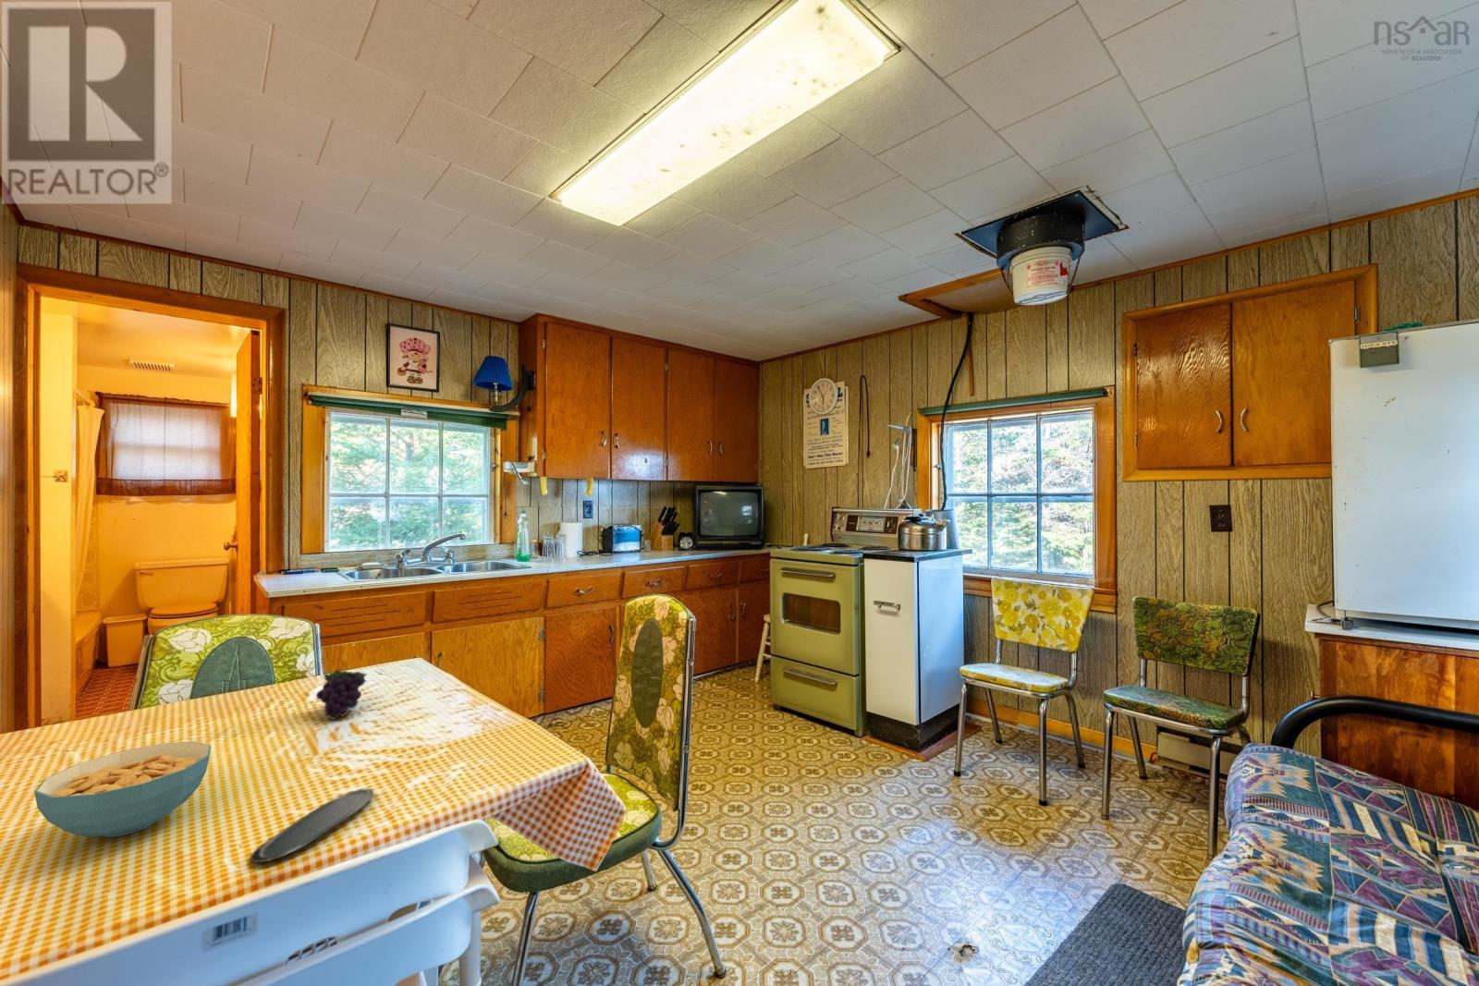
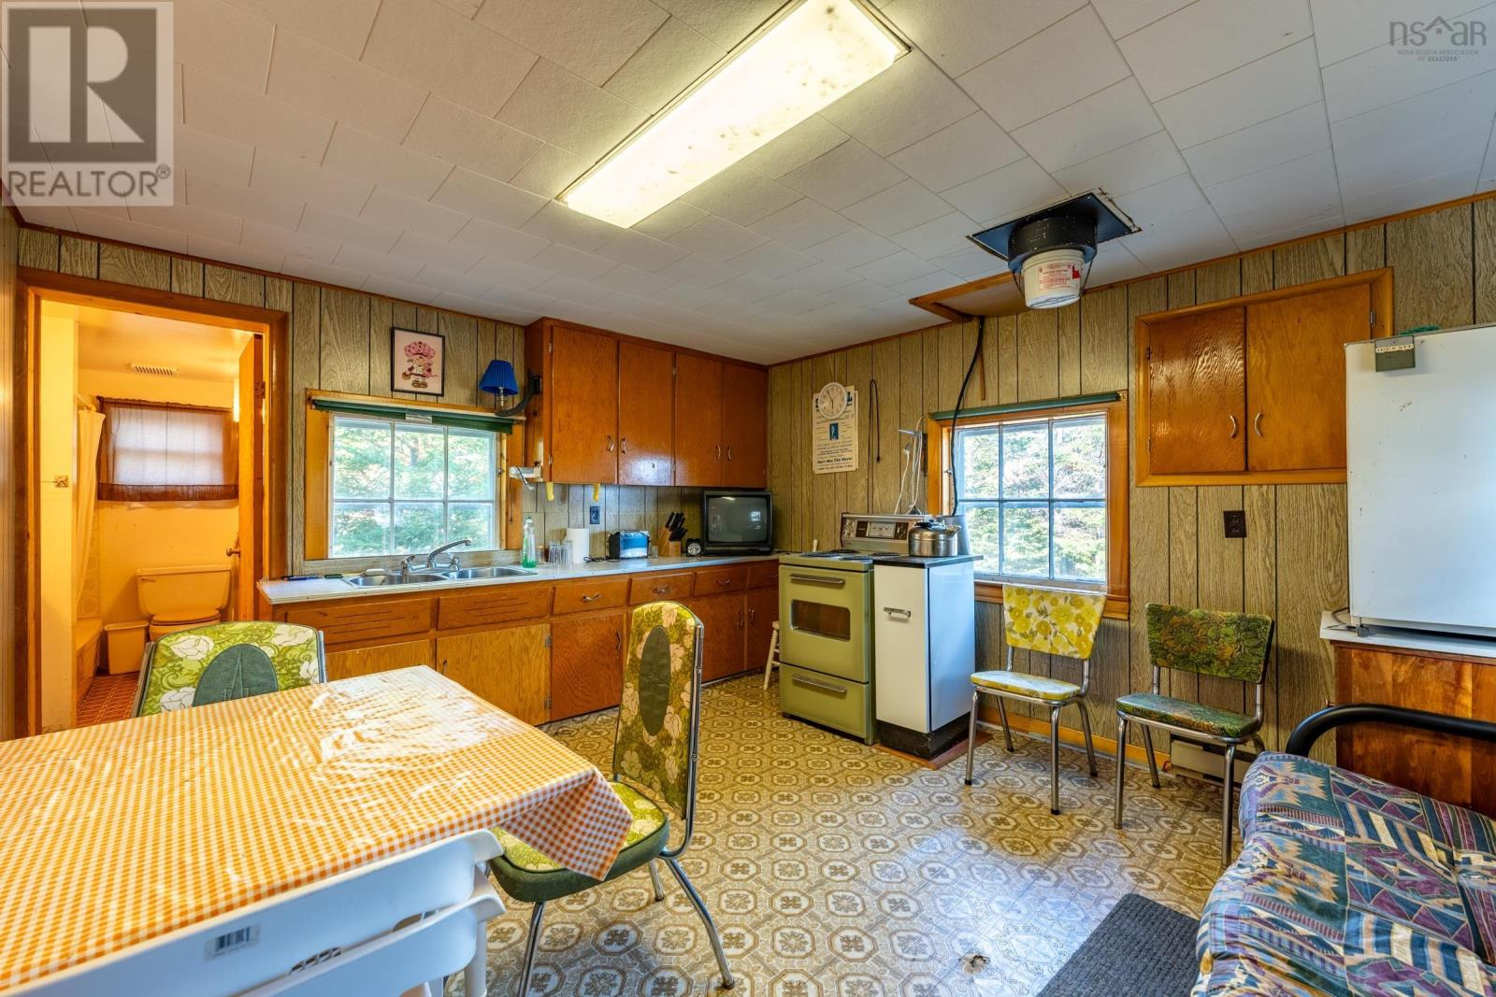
- oval tray [250,787,374,863]
- fruit [315,669,368,721]
- cereal bowl [33,741,211,839]
